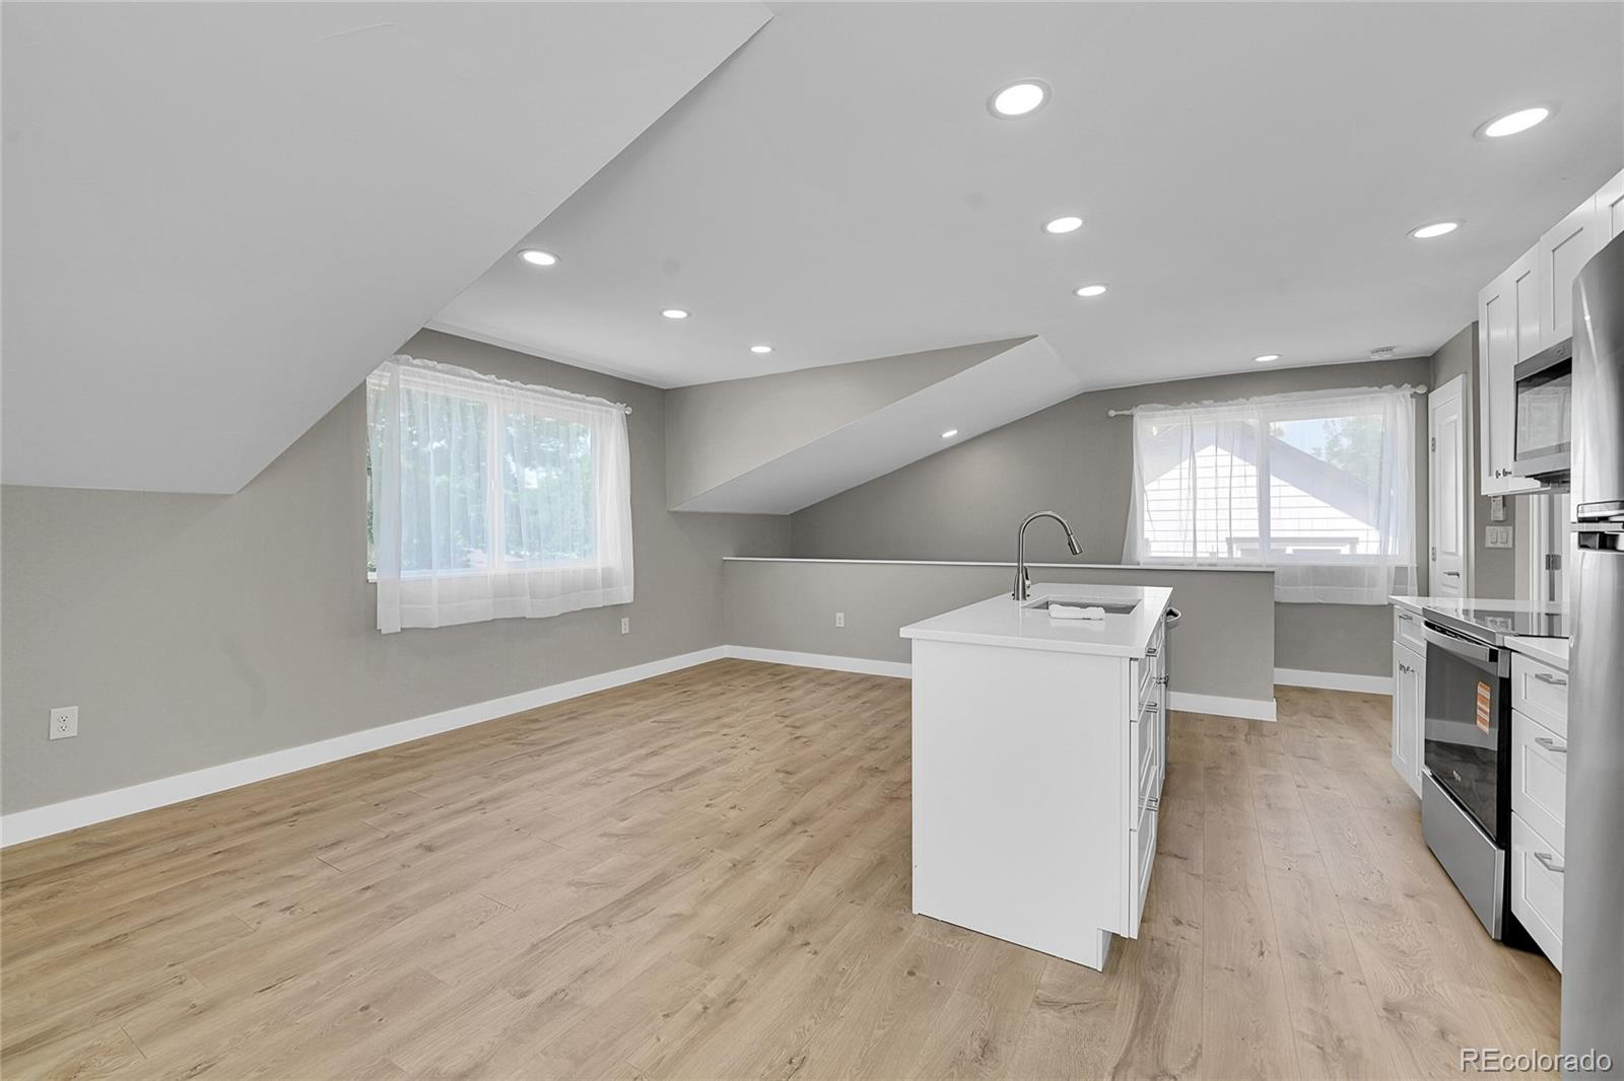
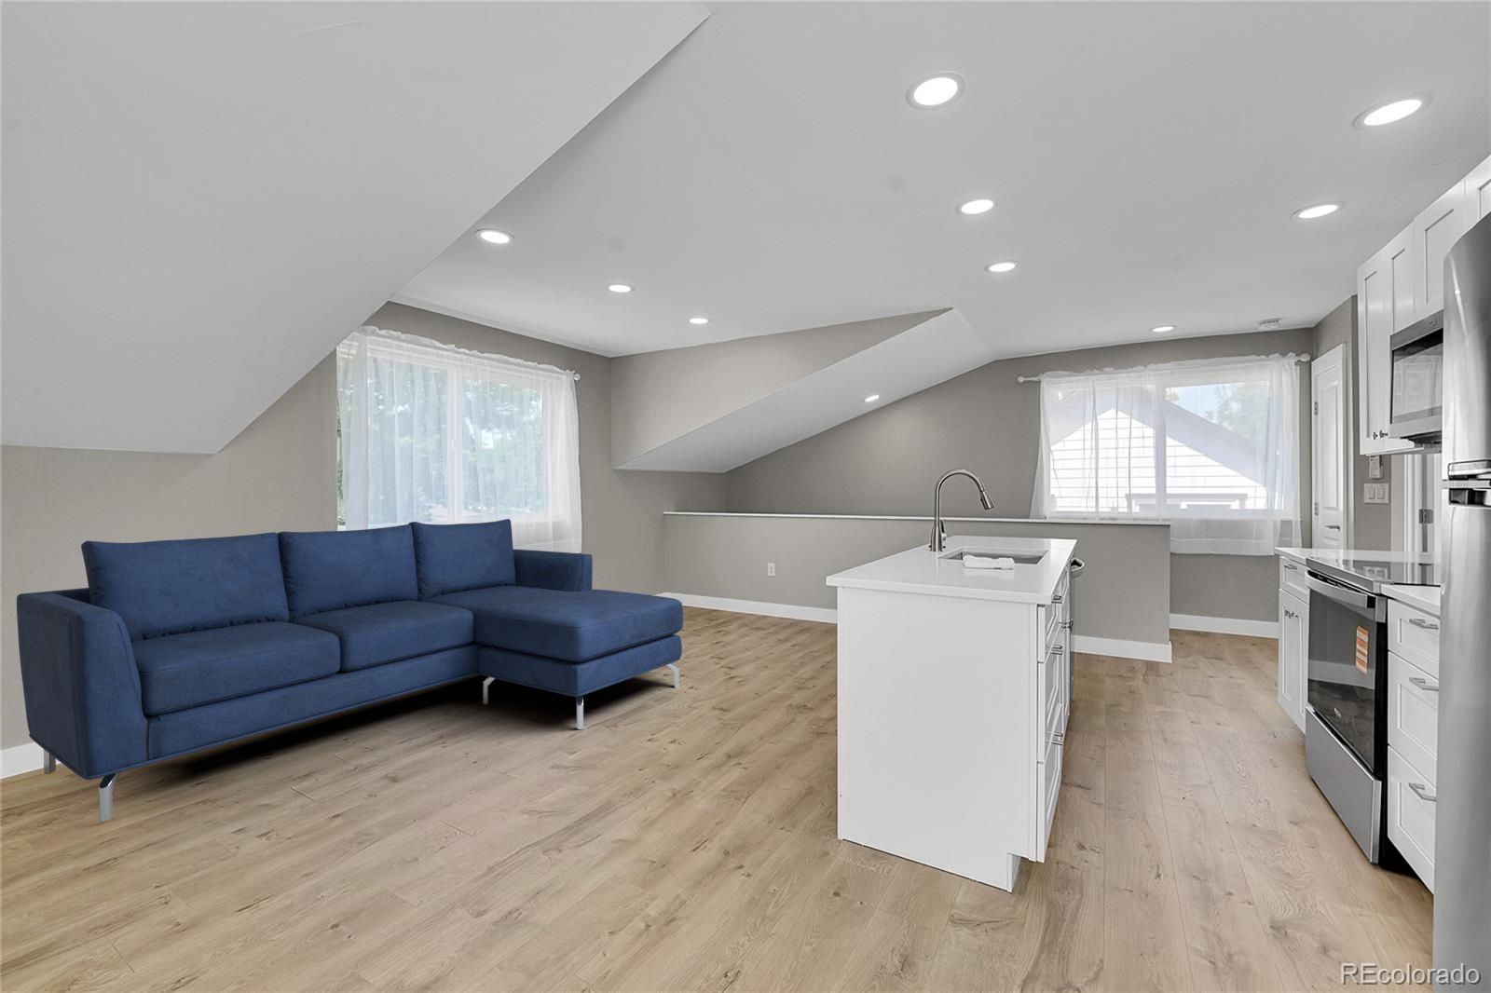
+ sofa [16,518,684,822]
